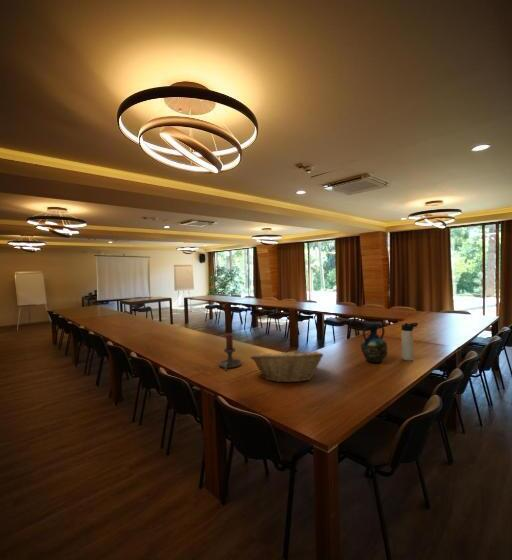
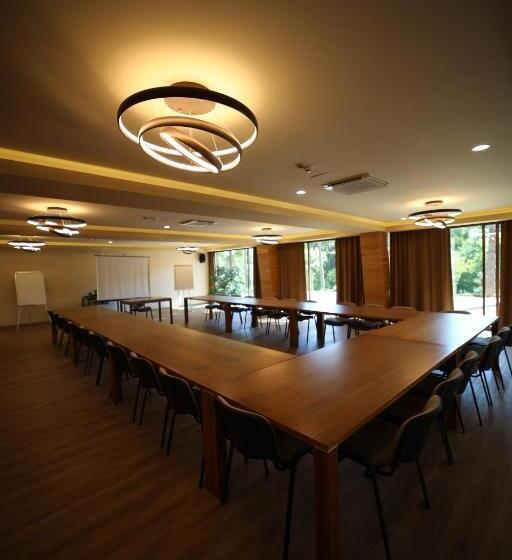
- vase [360,321,388,364]
- candle holder [218,333,242,370]
- thermos bottle [401,322,419,362]
- fruit basket [250,348,324,384]
